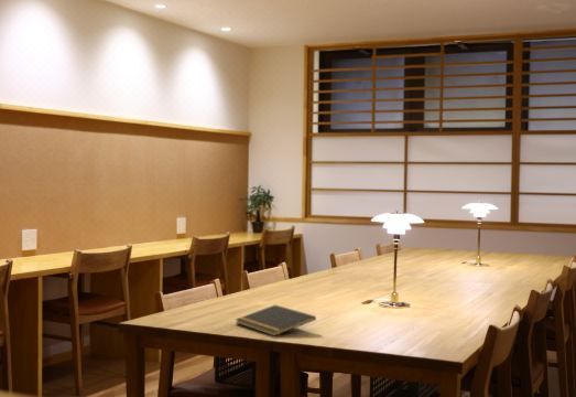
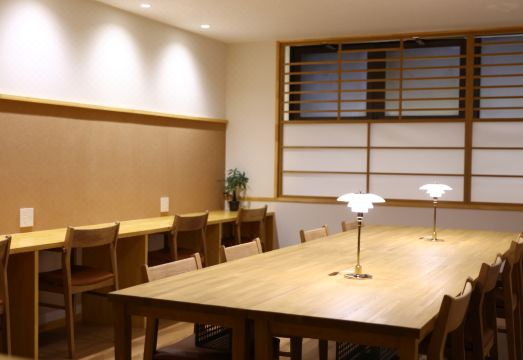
- notepad [235,304,317,337]
